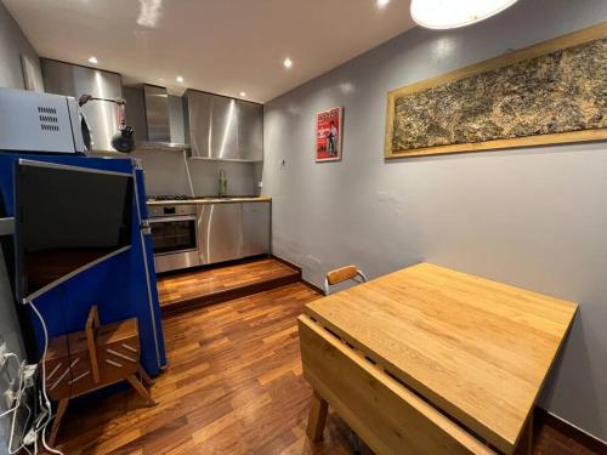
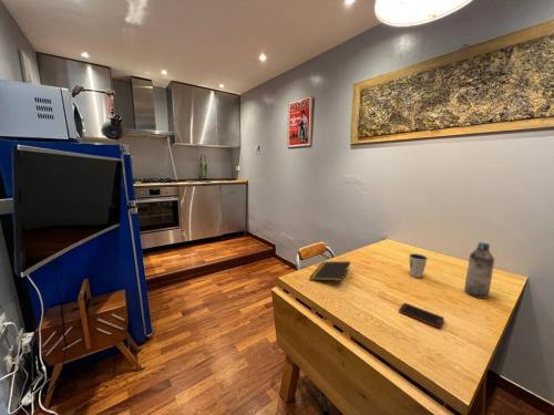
+ dixie cup [408,252,429,279]
+ cell phone [398,302,445,329]
+ notepad [308,260,351,282]
+ water bottle [463,241,495,300]
